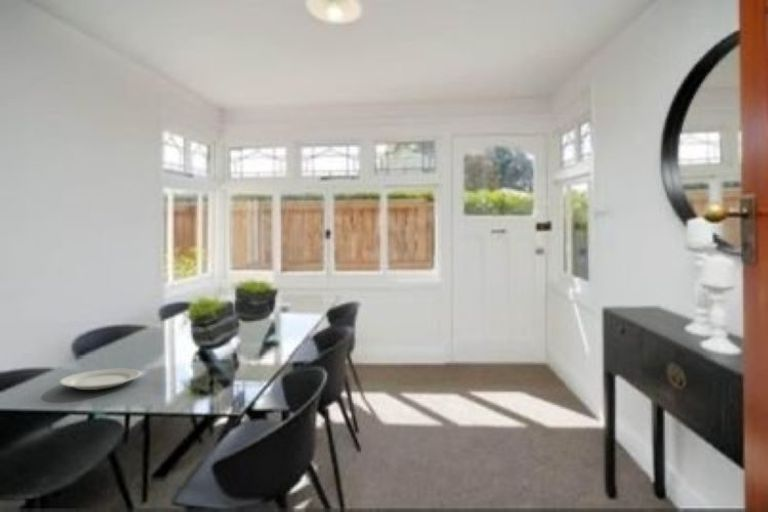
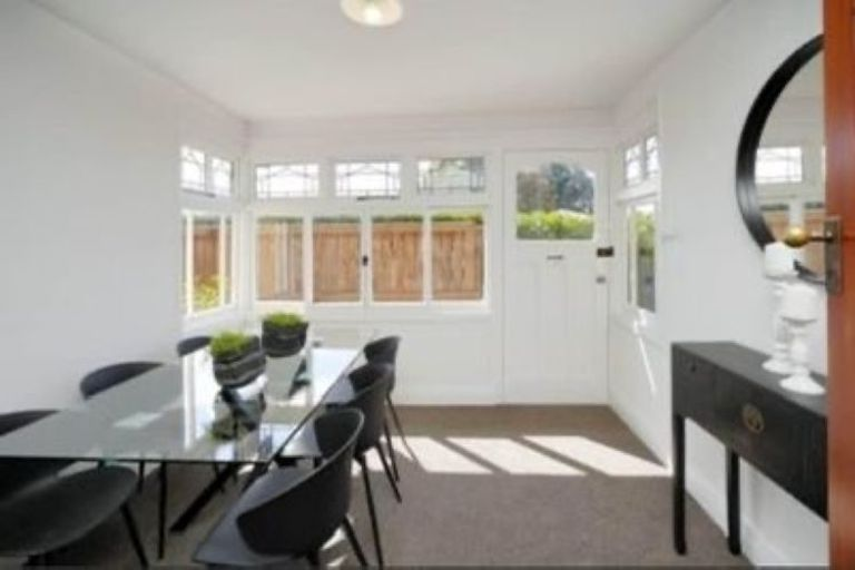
- chinaware [58,368,141,391]
